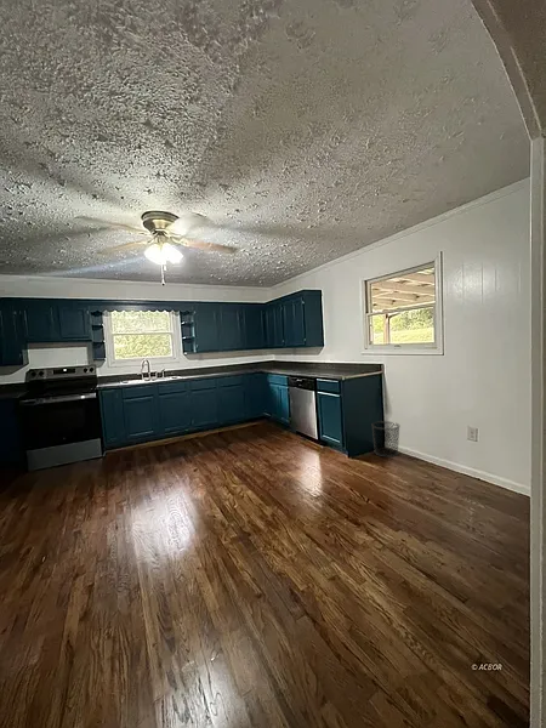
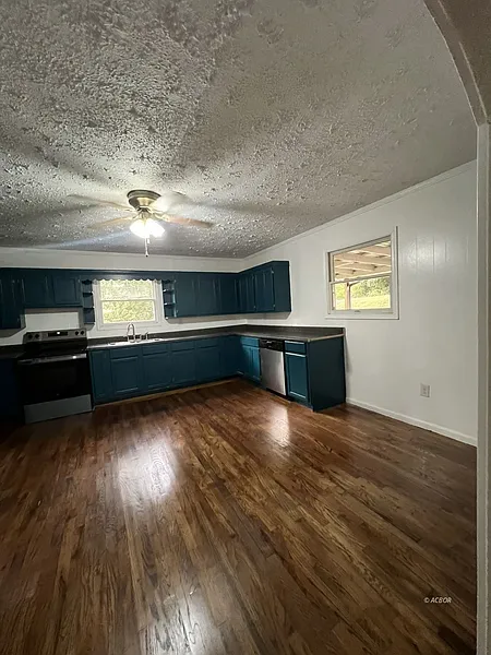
- waste bin [370,420,402,457]
